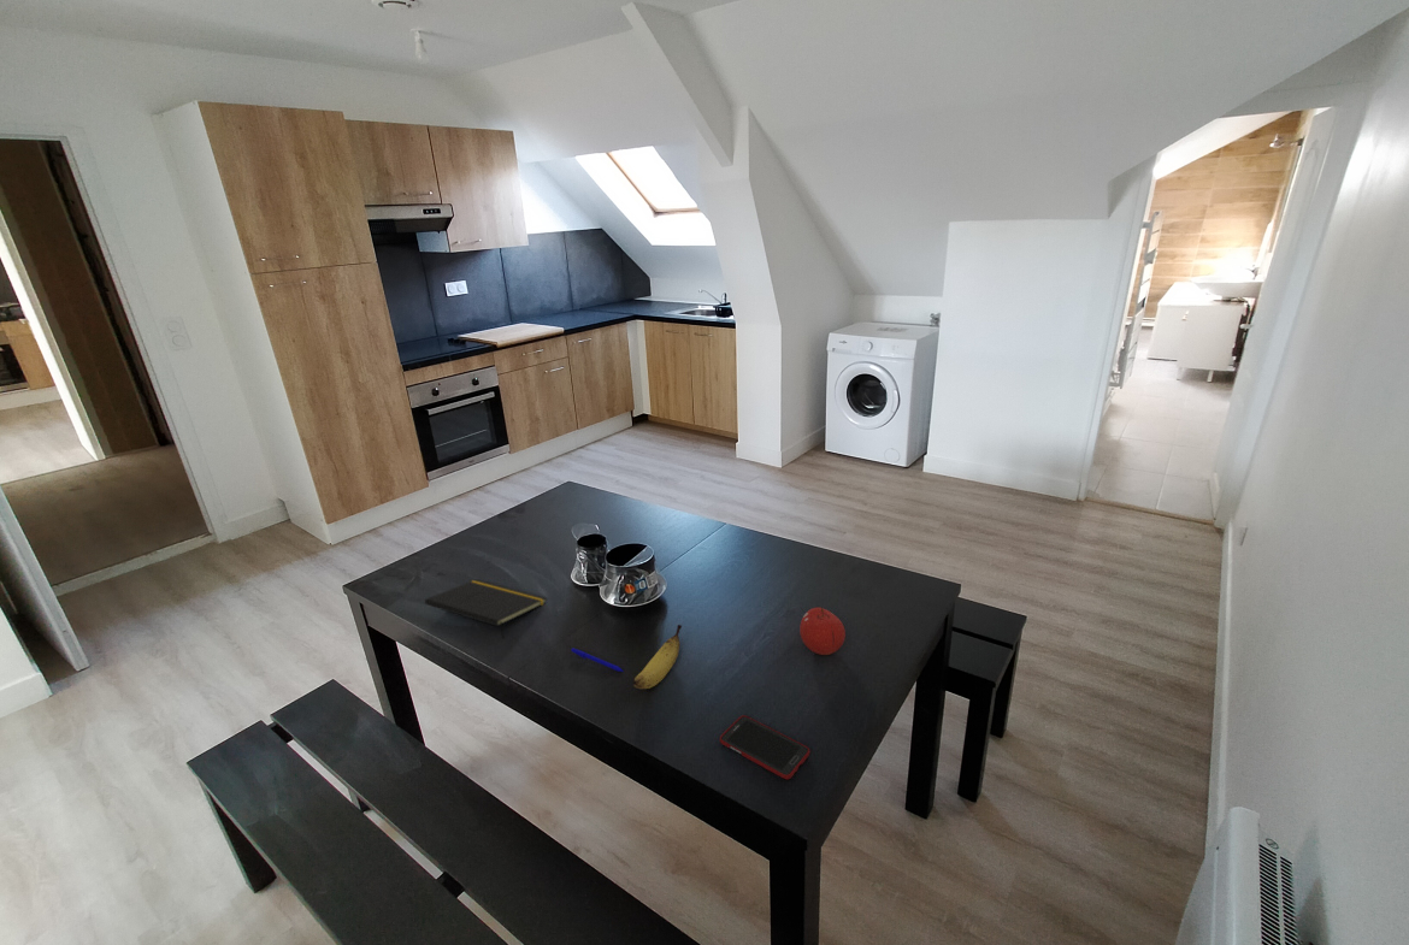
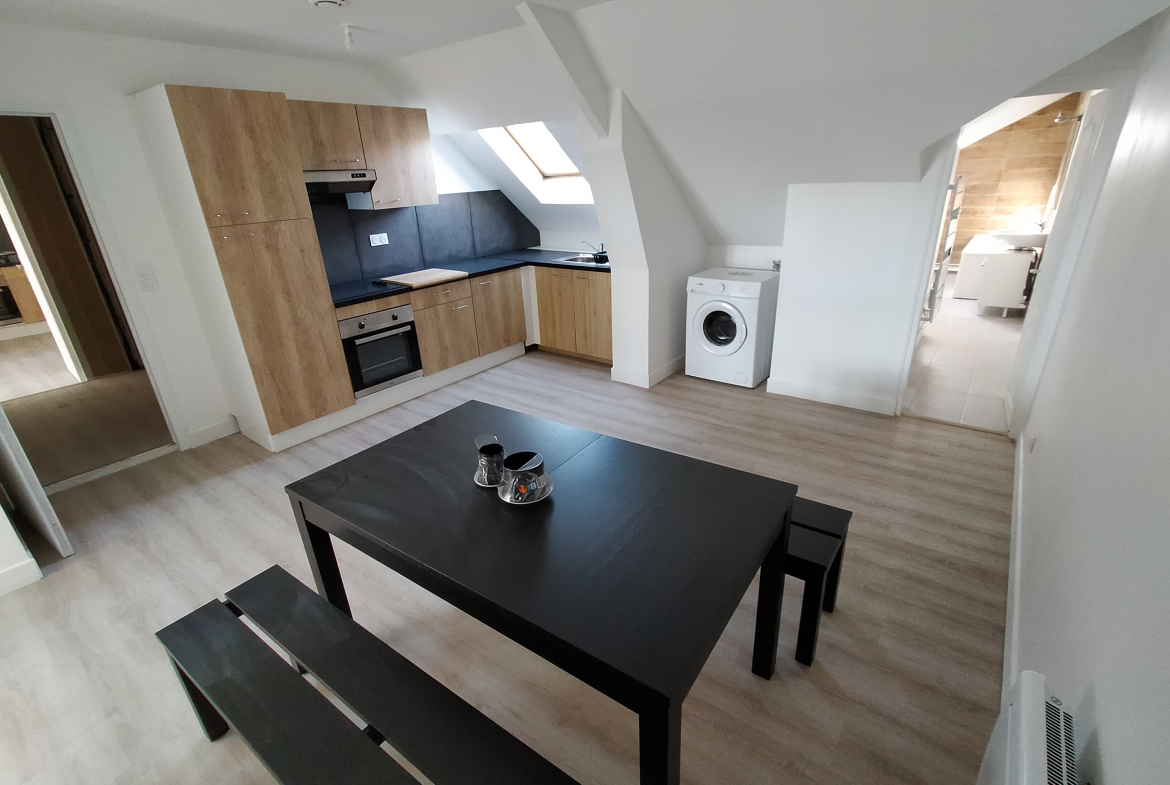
- cell phone [719,714,810,780]
- banana [632,624,683,690]
- fruit [798,607,847,656]
- pen [571,646,625,673]
- notepad [424,578,548,639]
